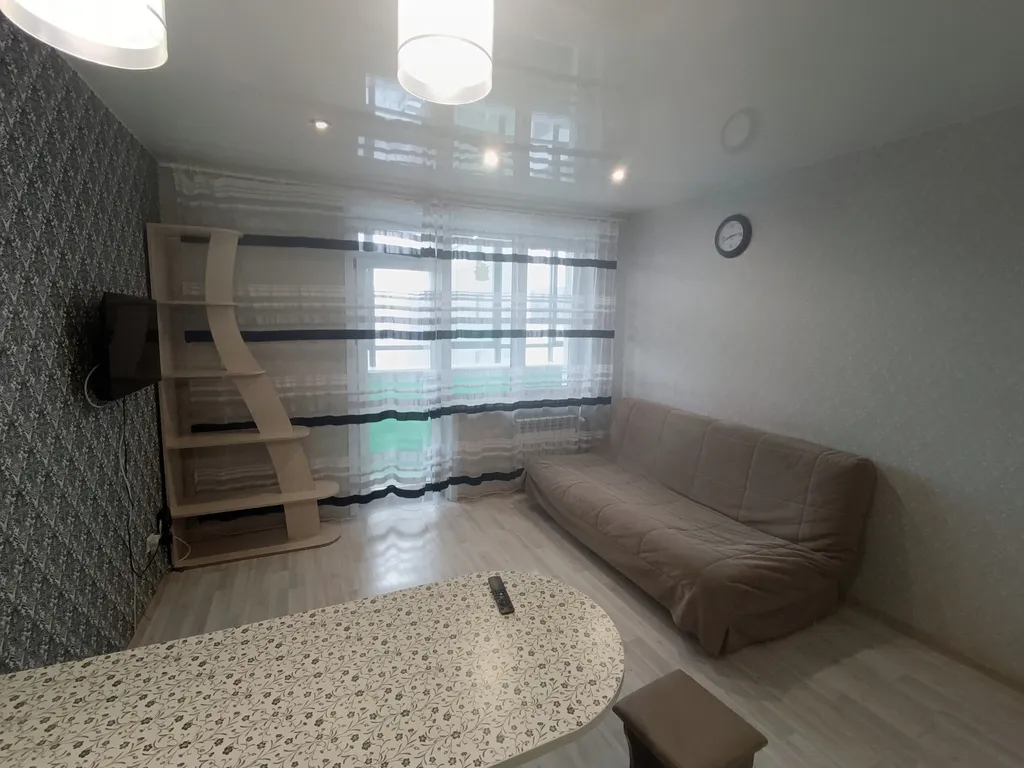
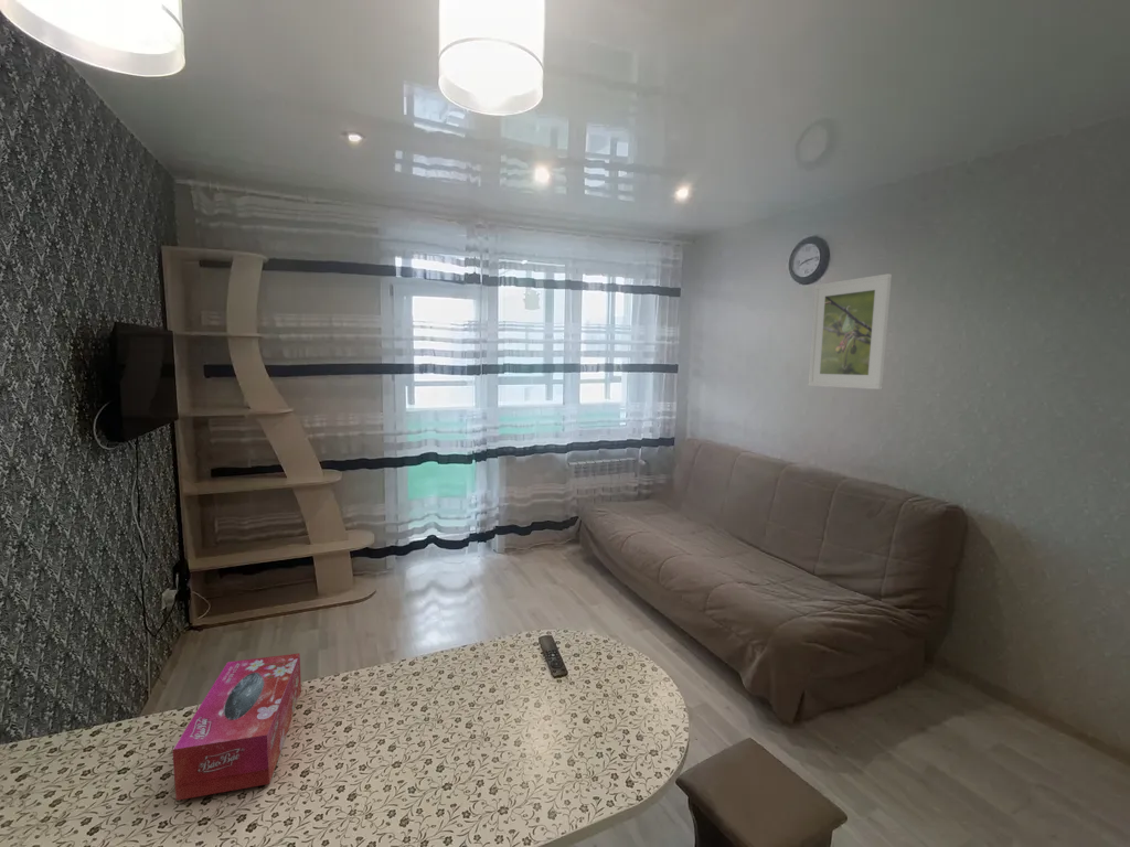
+ tissue box [172,653,302,802]
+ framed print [807,272,893,390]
